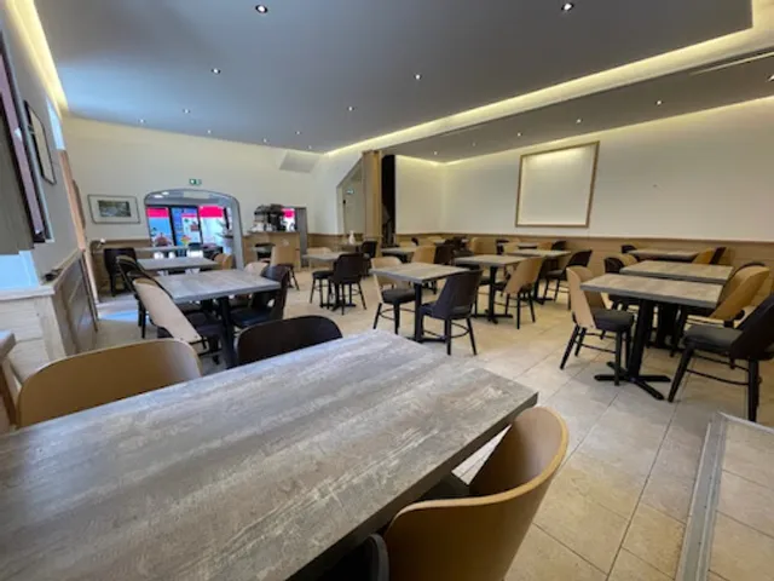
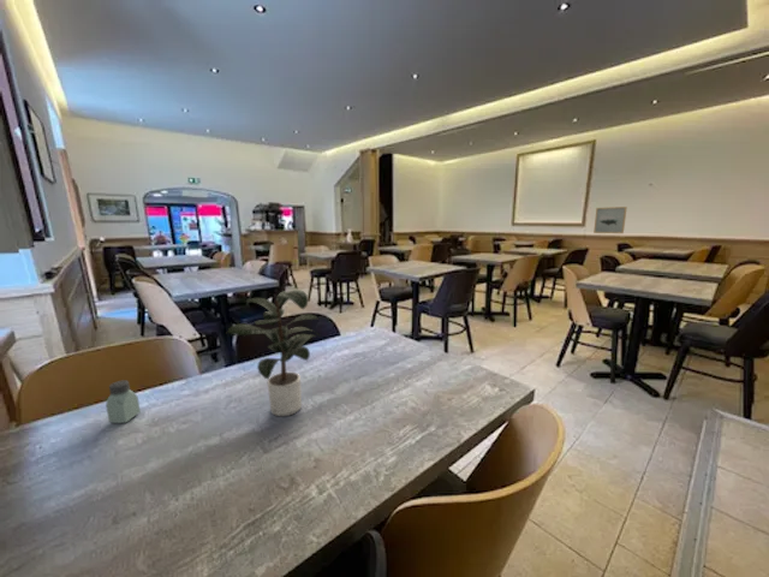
+ wall art [592,206,628,234]
+ saltshaker [105,379,142,424]
+ potted plant [226,288,322,417]
